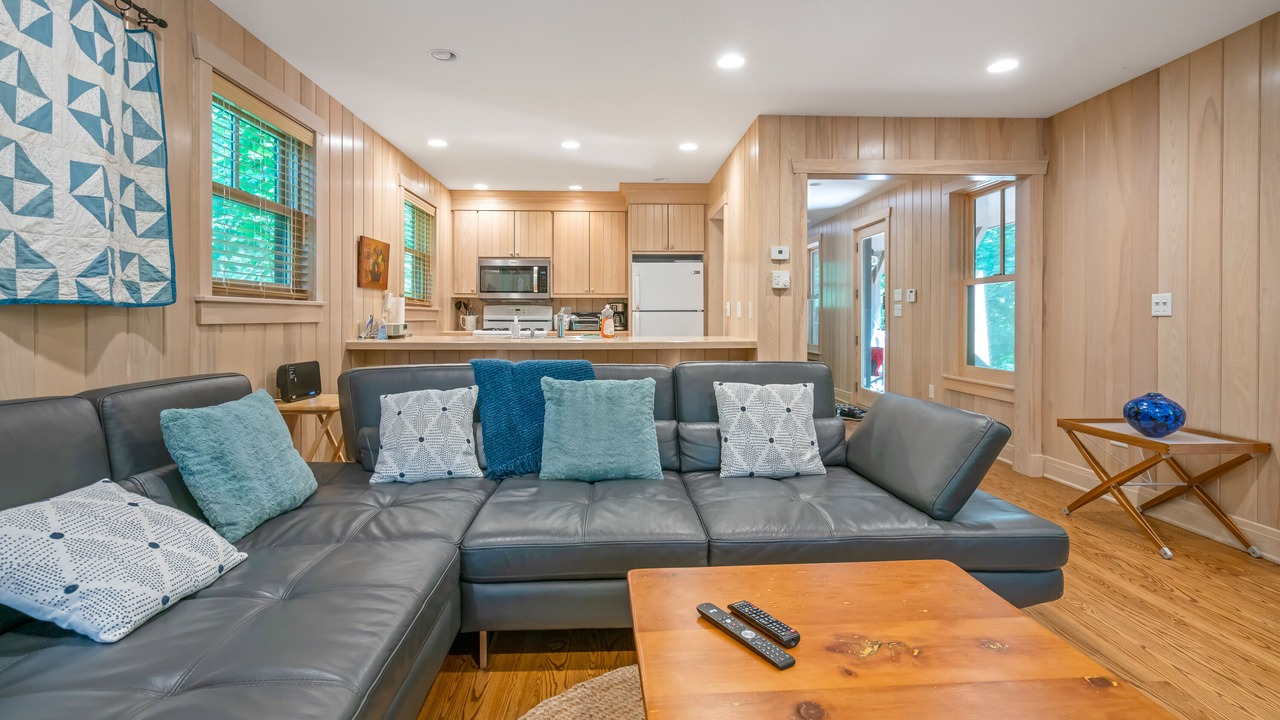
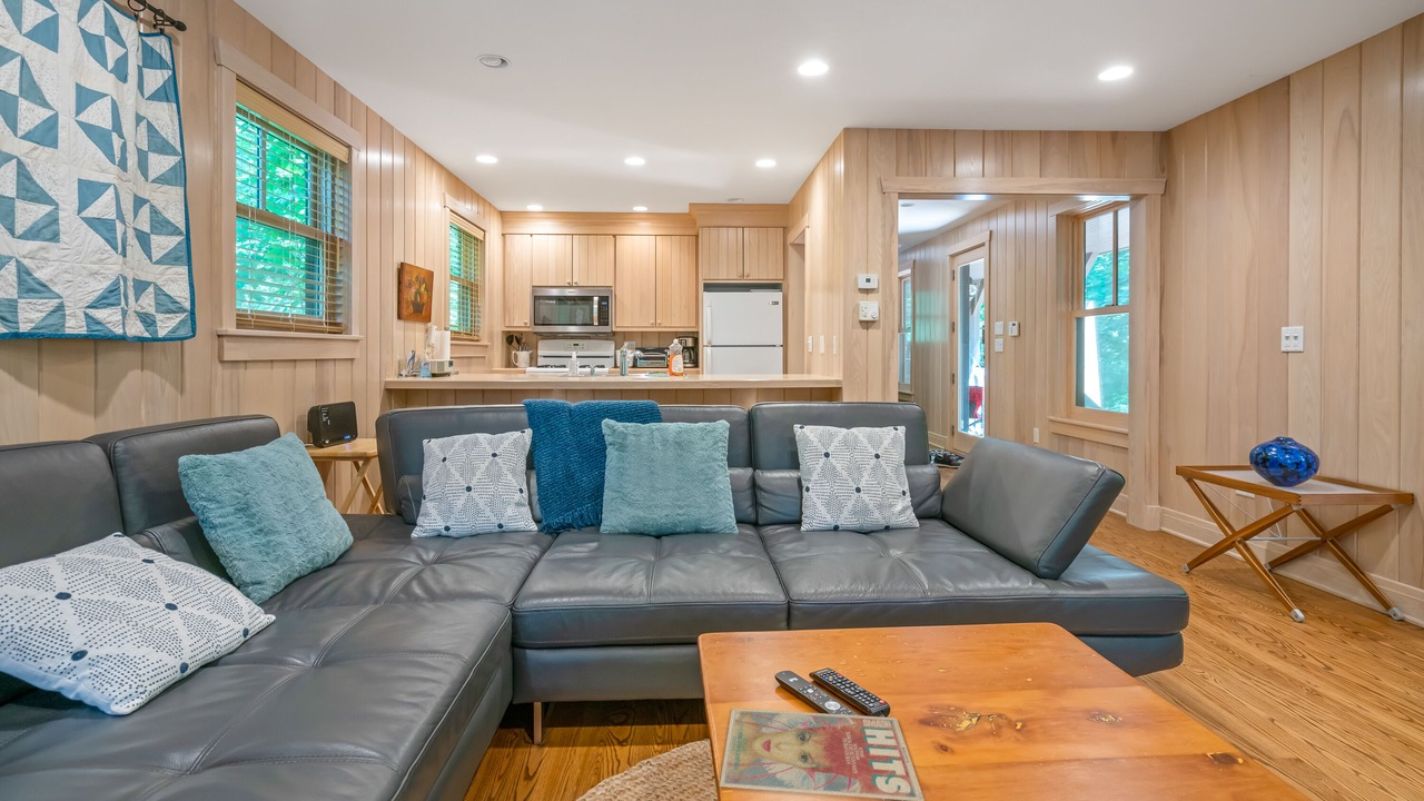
+ magazine [718,708,926,801]
